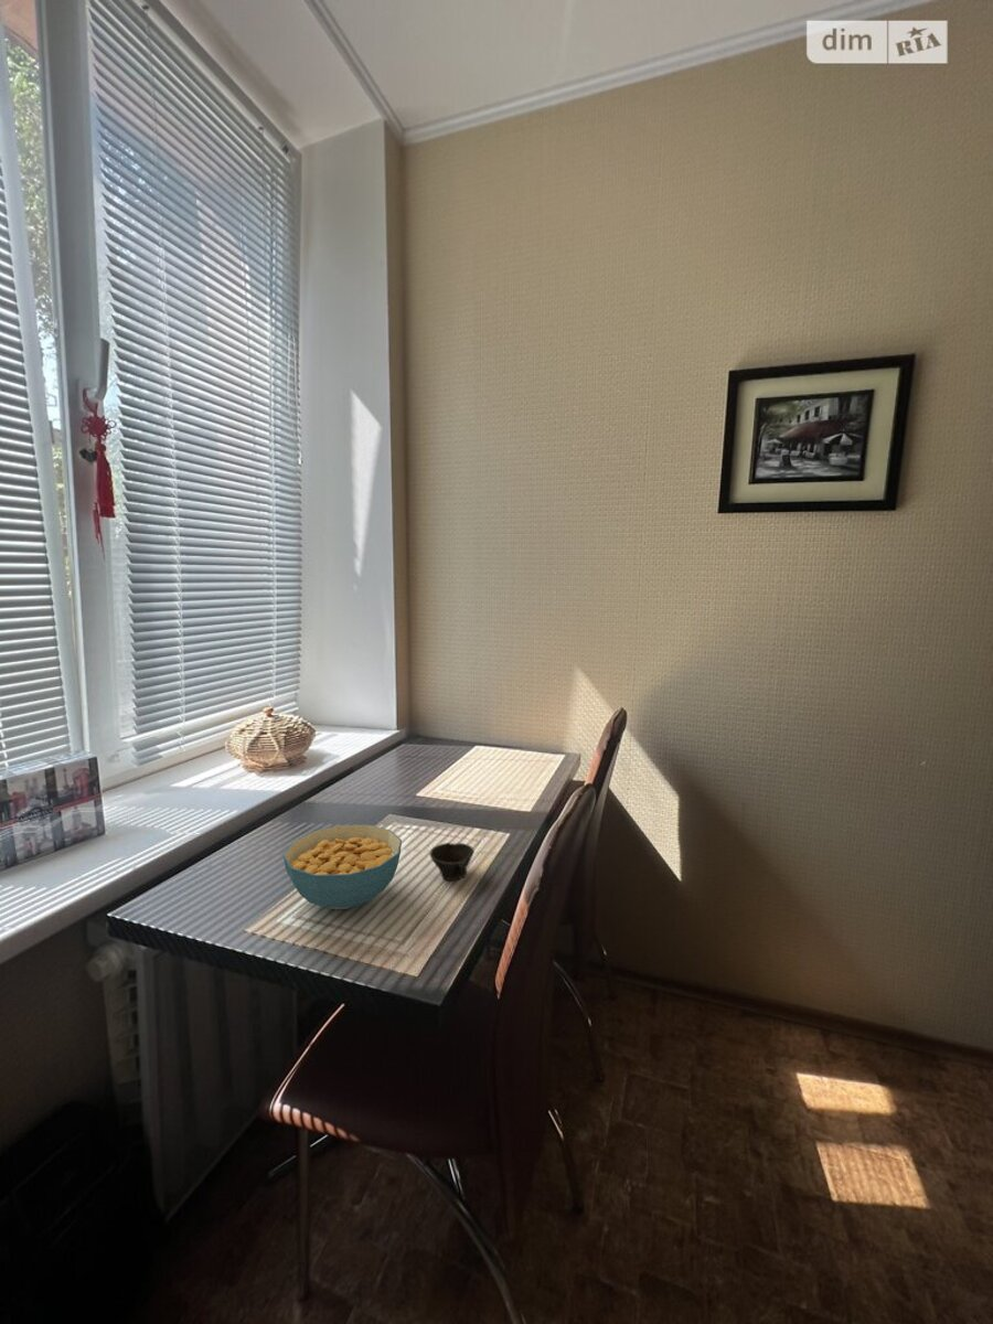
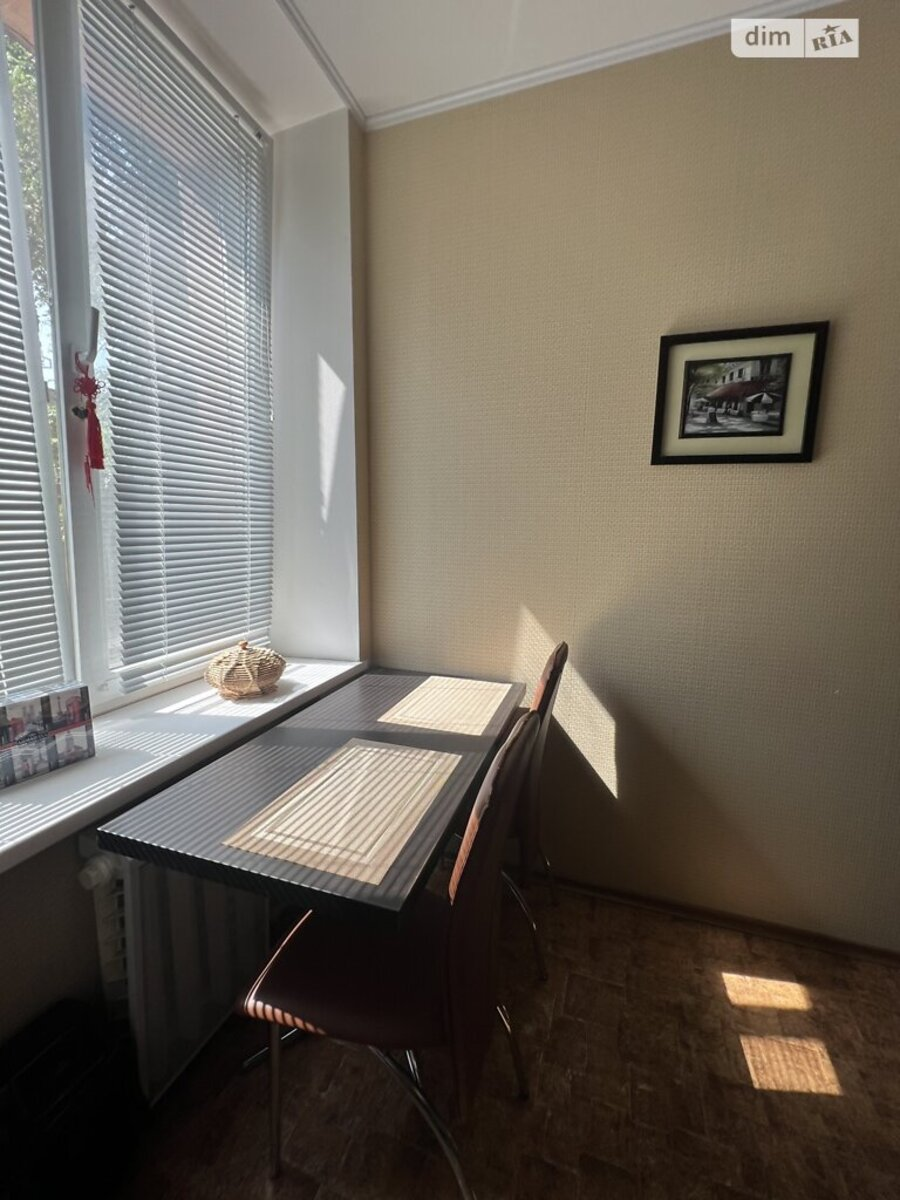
- cup [428,842,476,882]
- cereal bowl [282,824,403,910]
